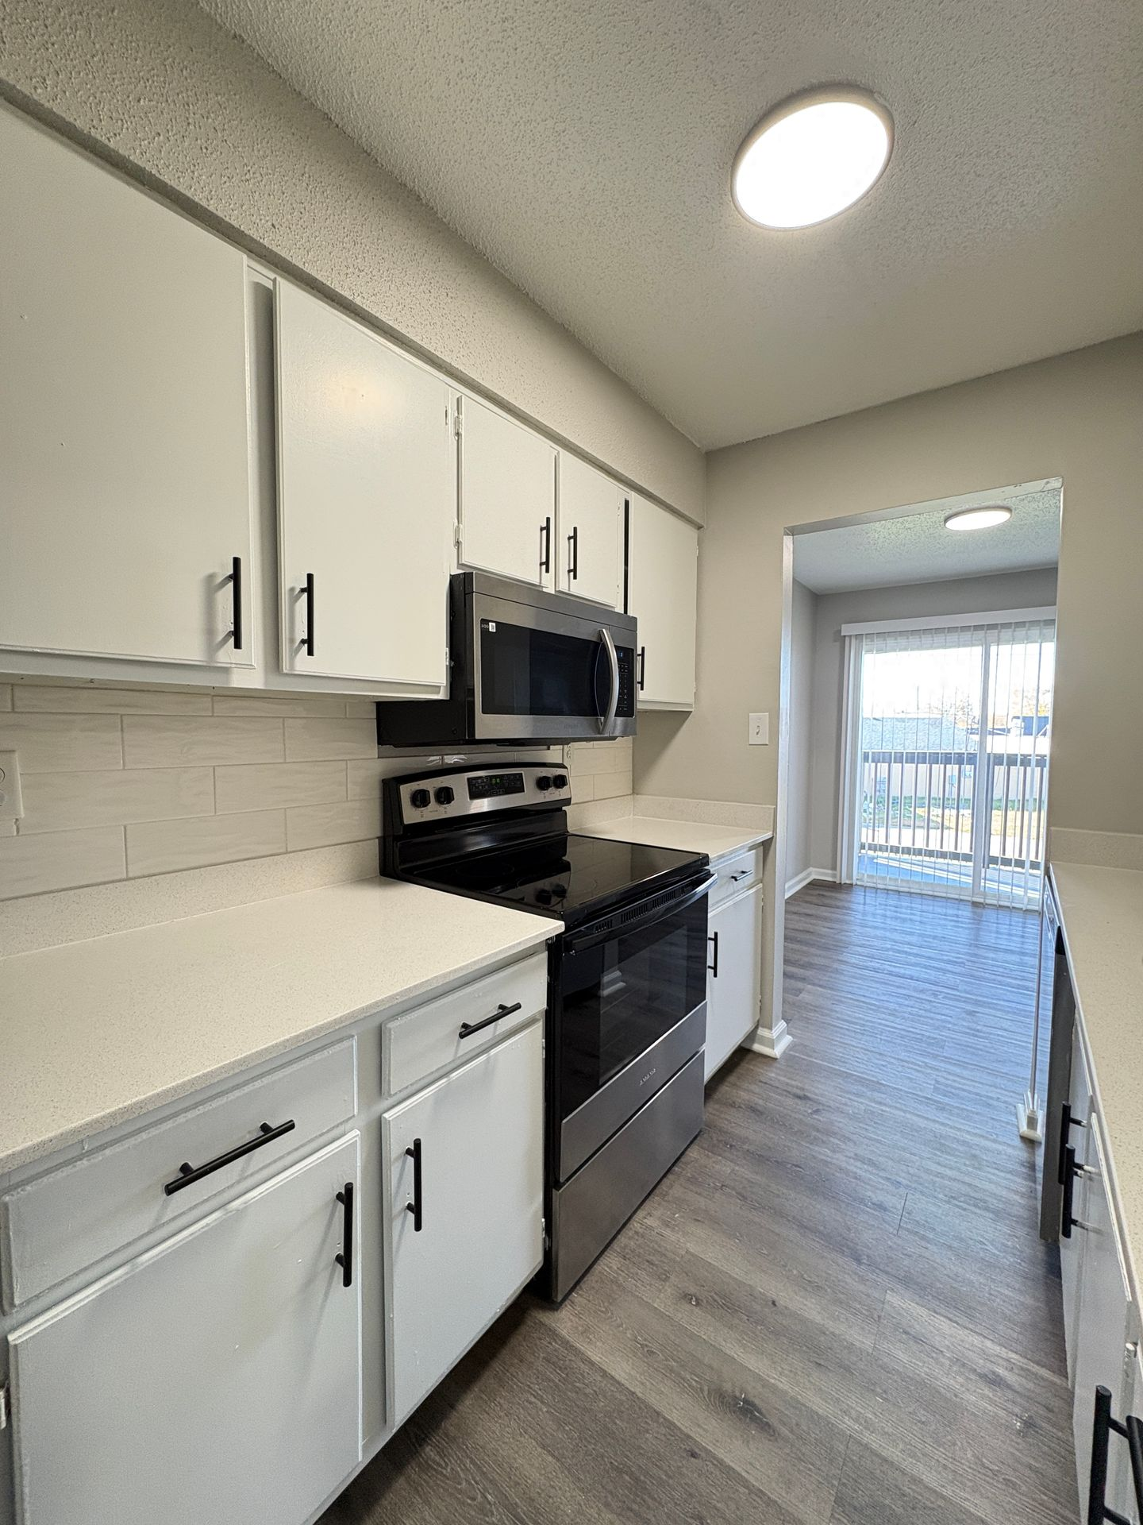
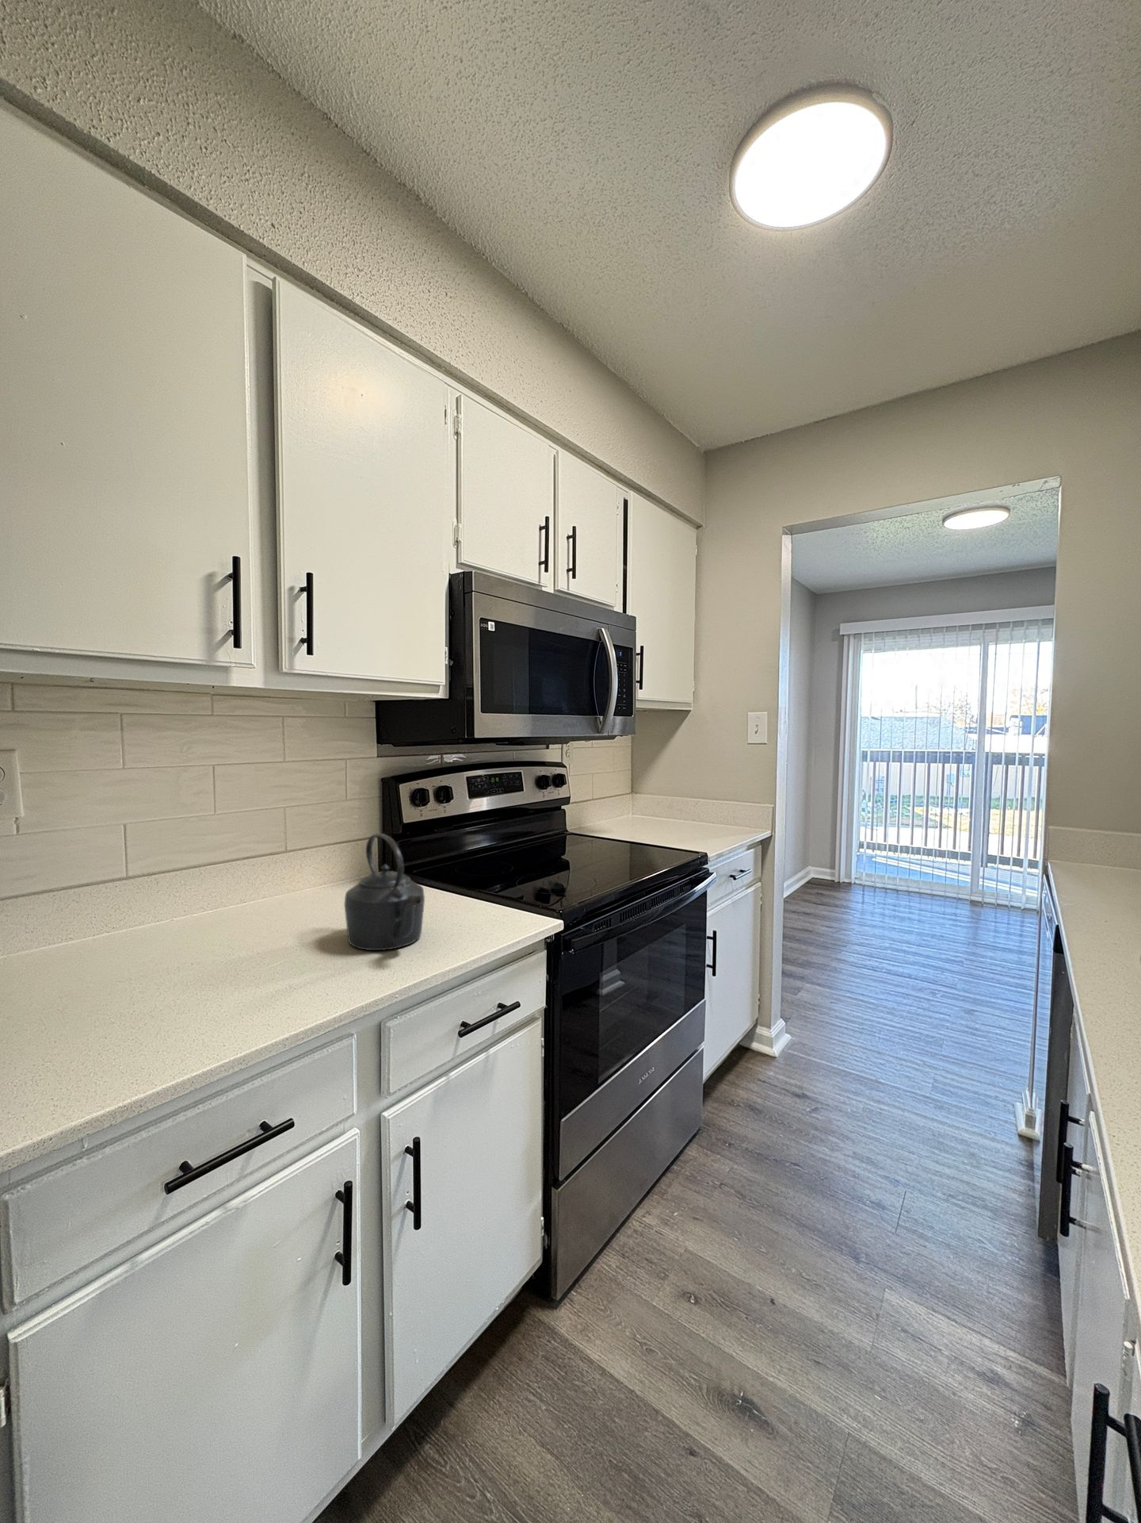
+ kettle [344,833,425,951]
